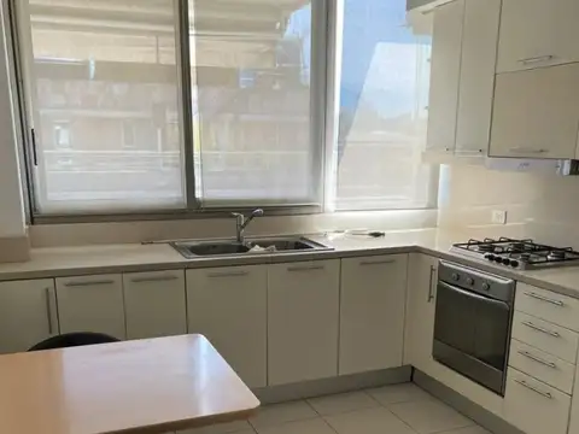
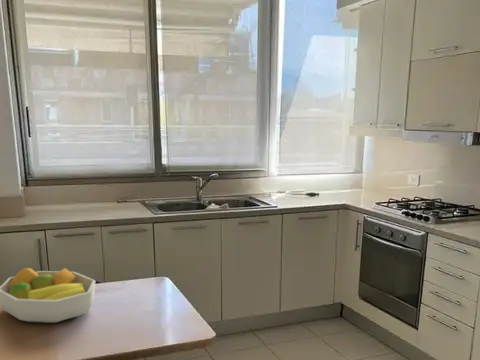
+ fruit bowl [0,267,97,324]
